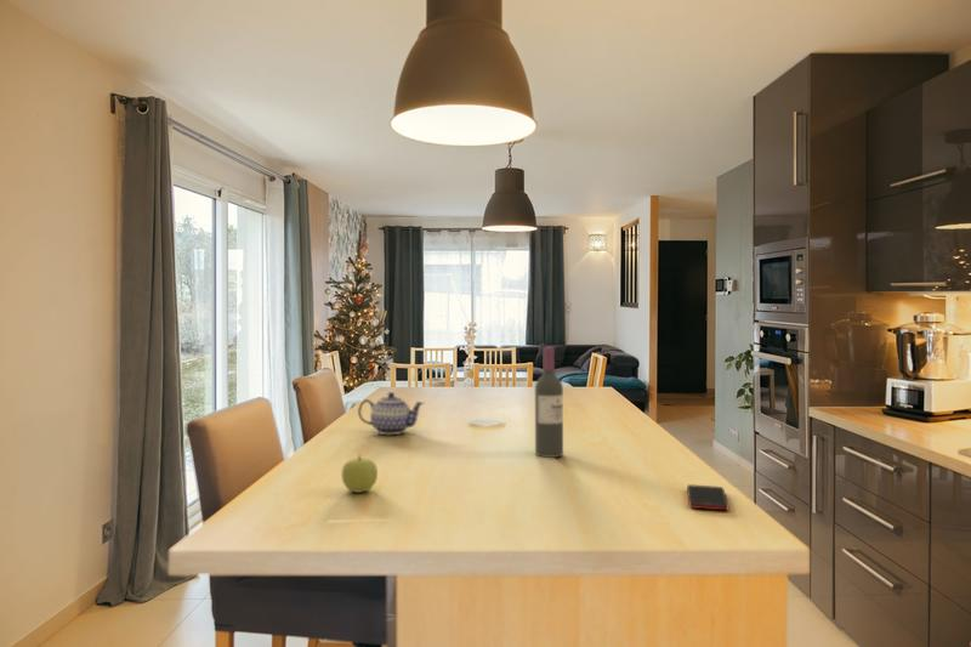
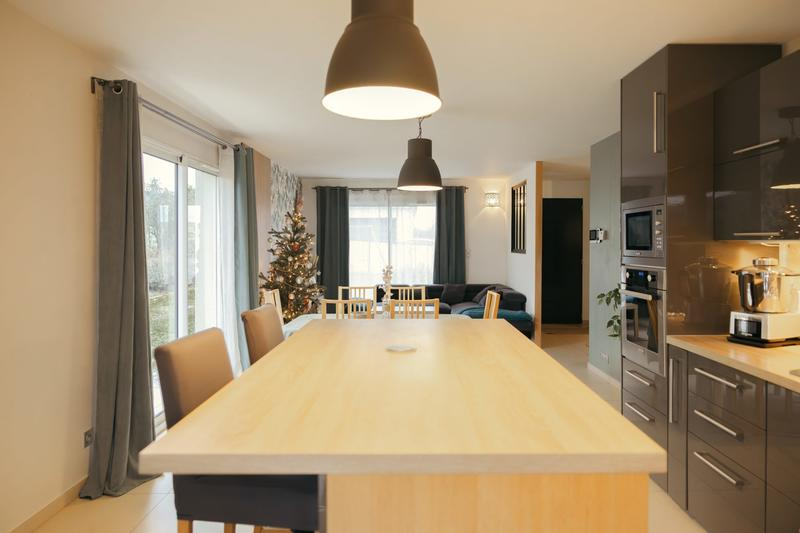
- cell phone [686,483,729,511]
- teapot [357,391,425,436]
- fruit [341,454,379,494]
- wine bottle [534,346,564,459]
